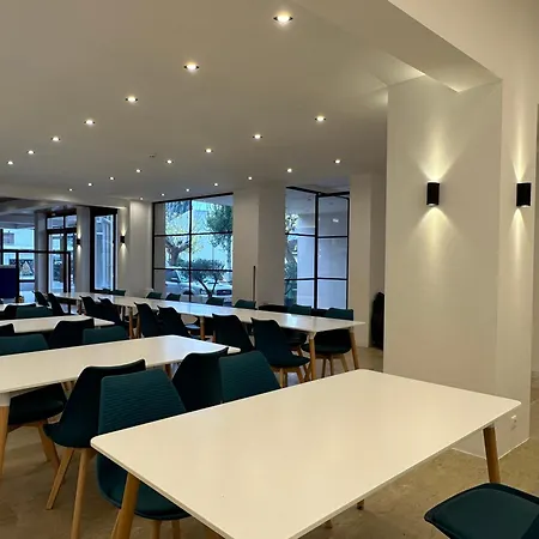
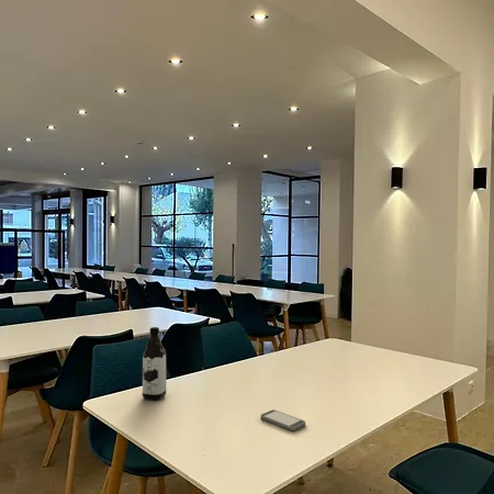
+ water bottle [142,326,167,402]
+ smartphone [260,408,306,431]
